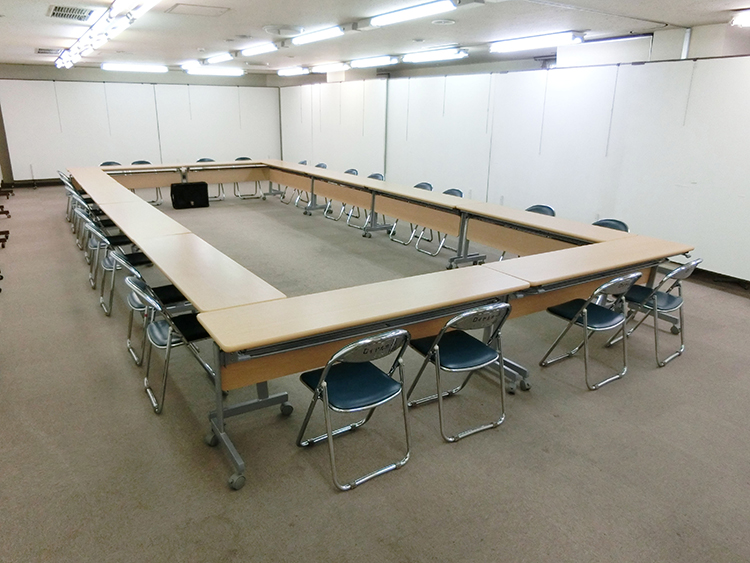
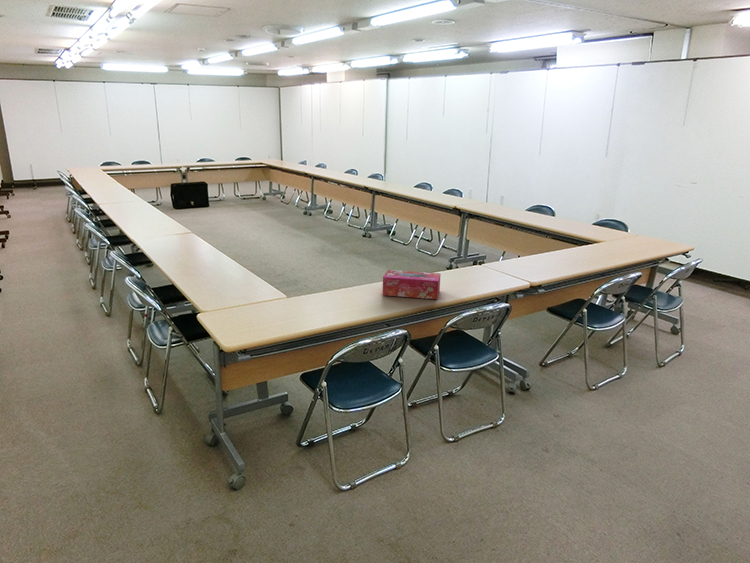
+ tissue box [382,269,442,300]
